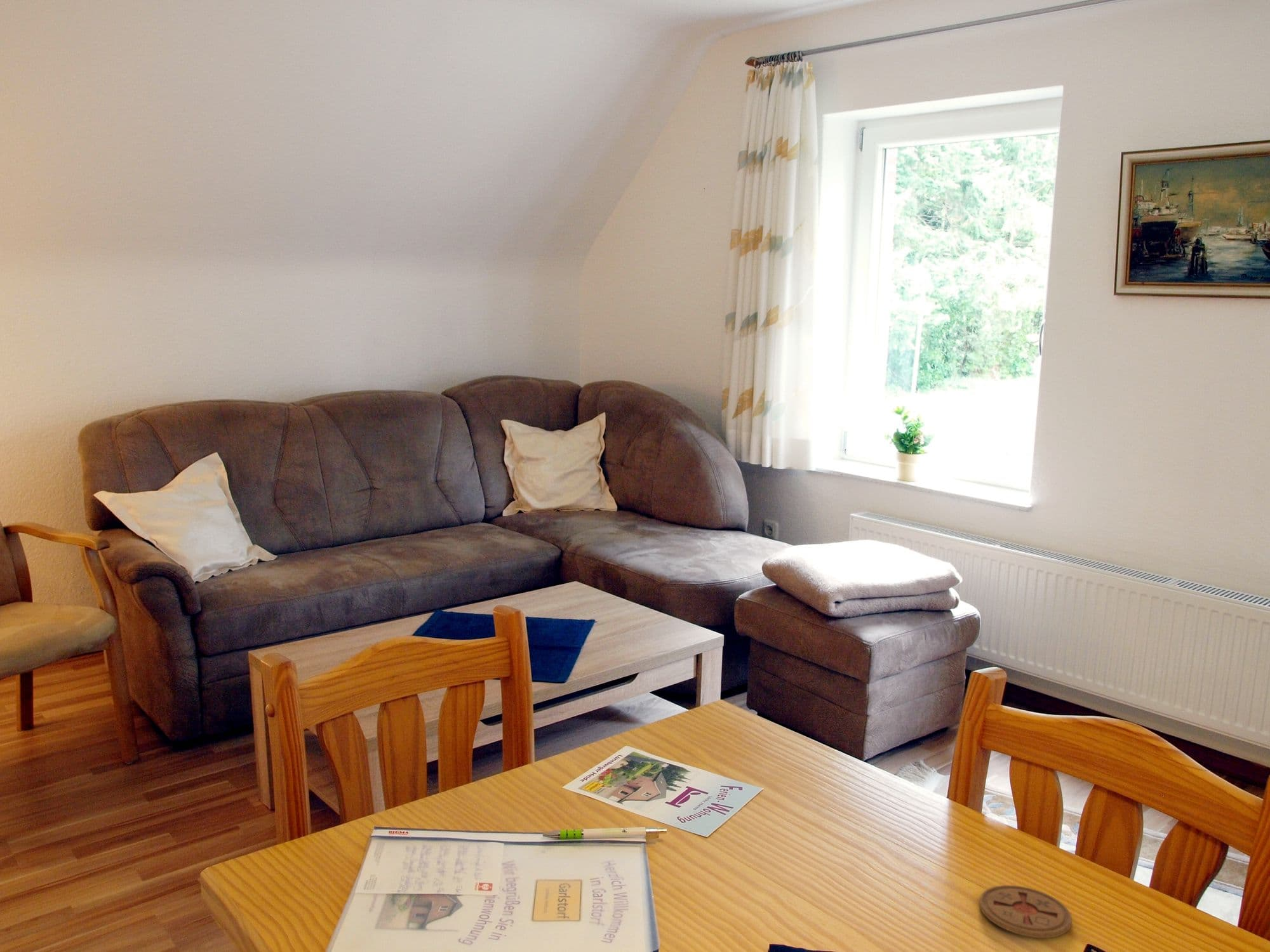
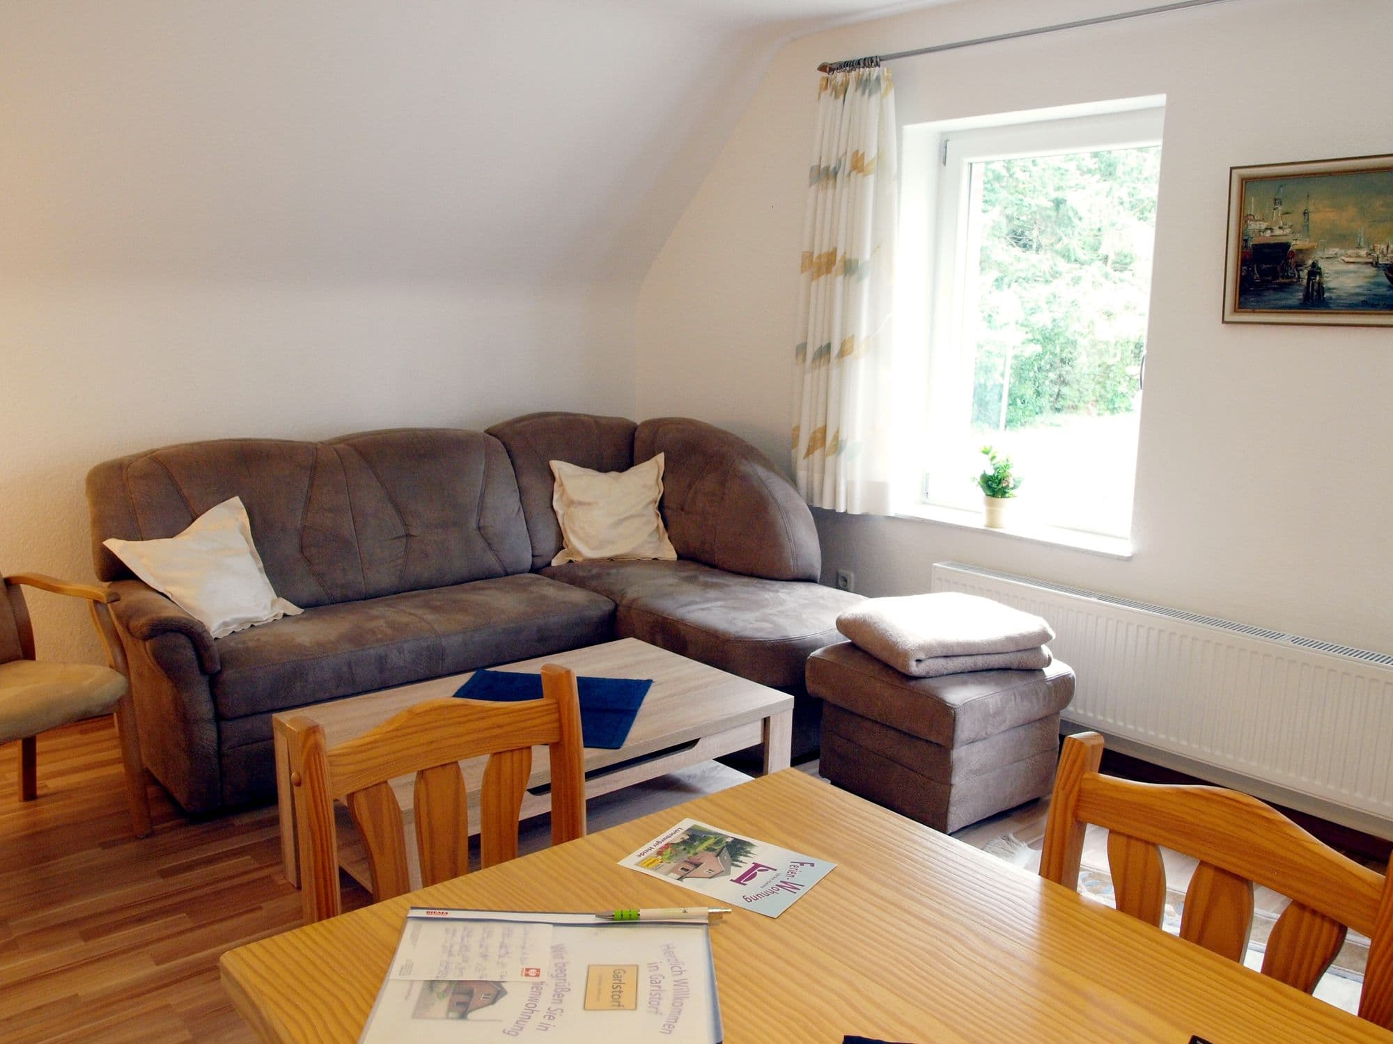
- coaster [979,885,1073,939]
